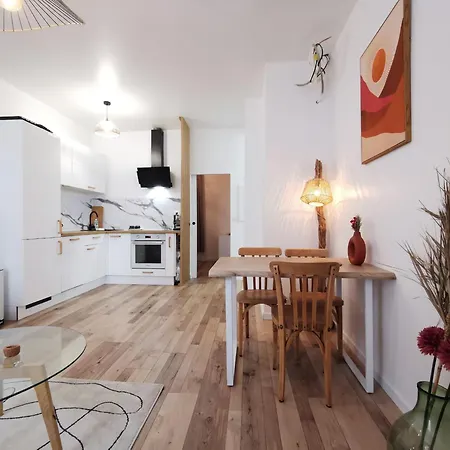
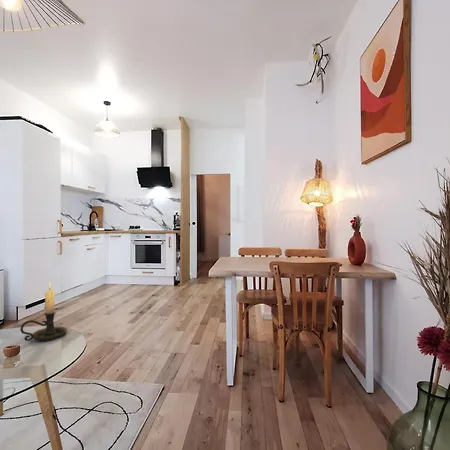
+ candle holder [19,281,68,342]
